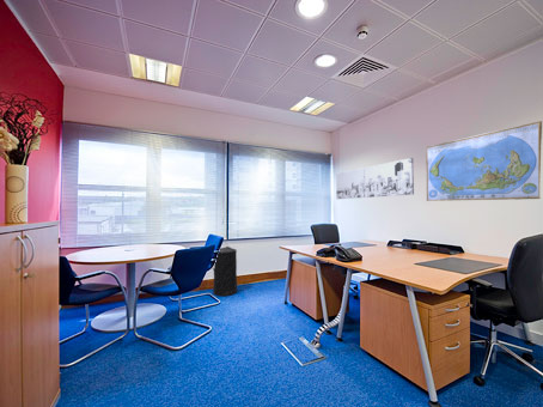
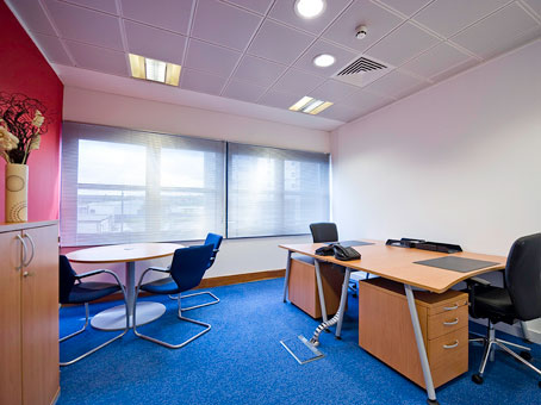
- world map [425,120,543,202]
- wall art [335,157,415,200]
- trash can [212,245,238,297]
